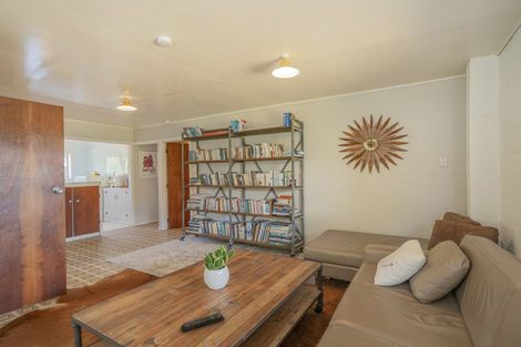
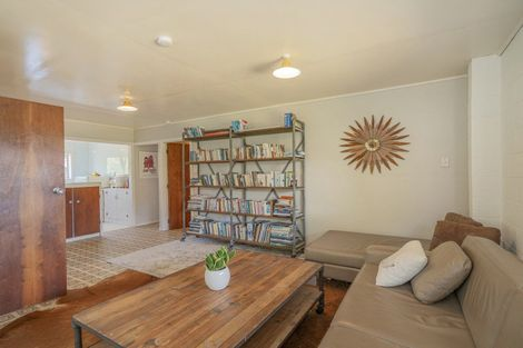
- remote control [180,312,226,333]
